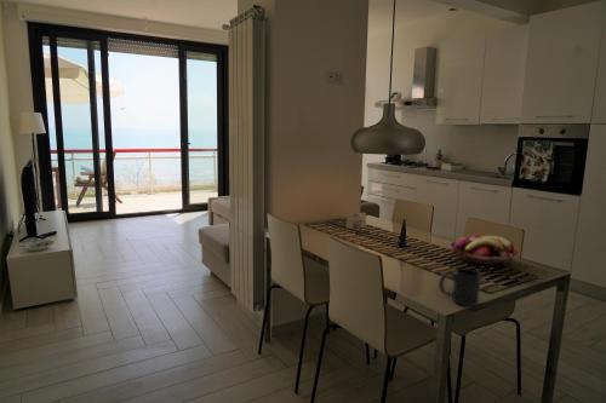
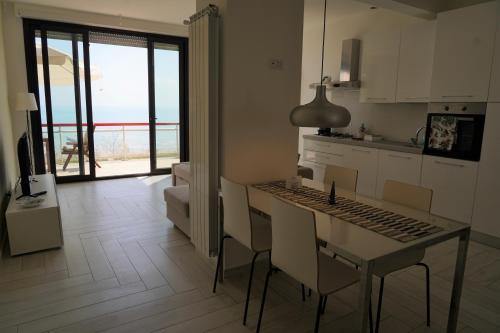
- fruit basket [447,234,524,270]
- mug [438,266,482,307]
